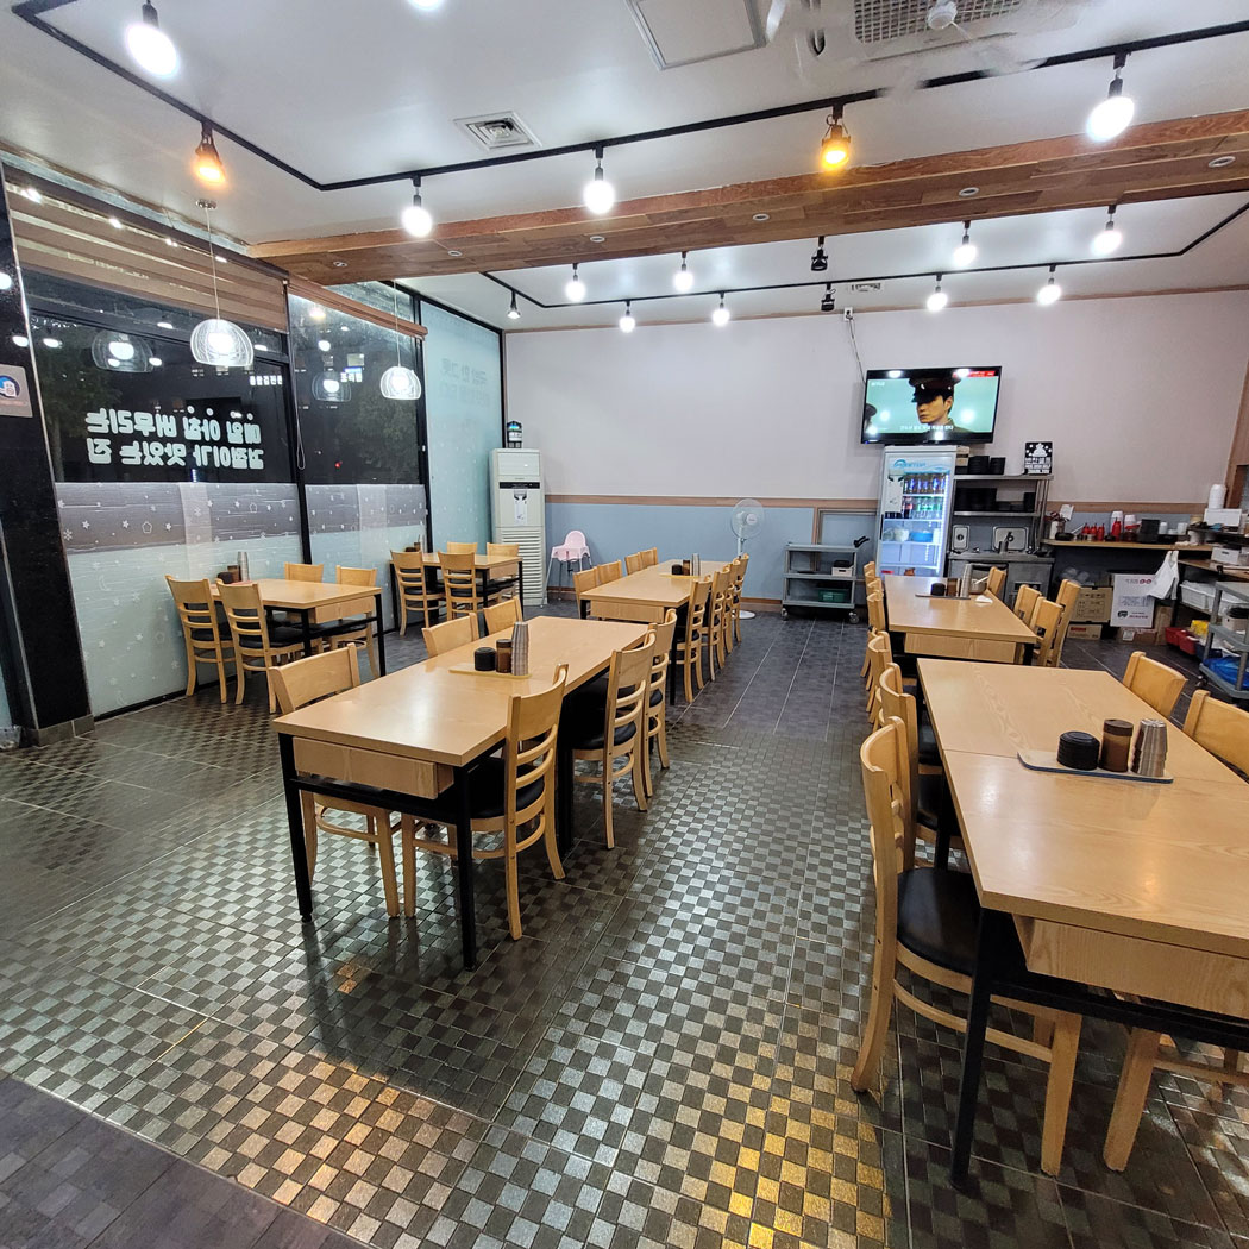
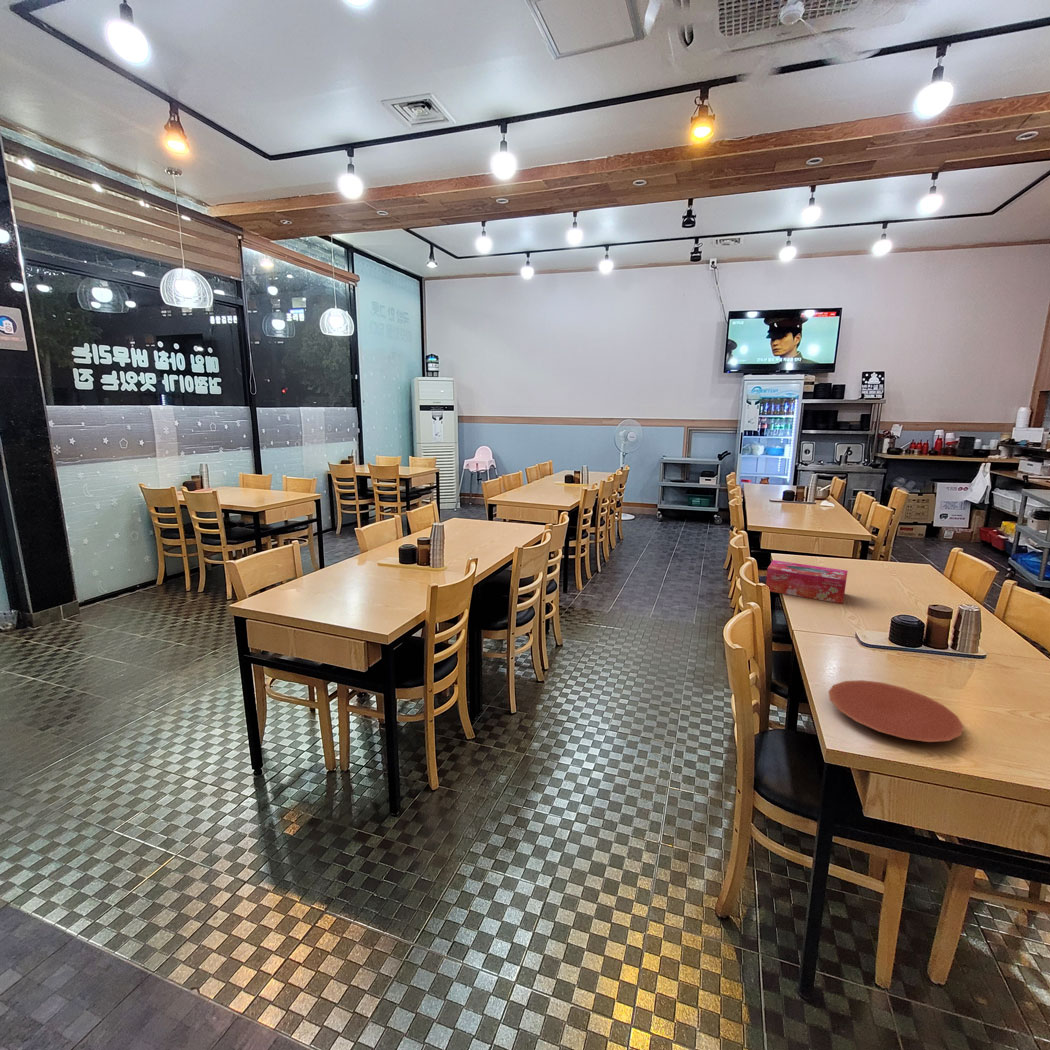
+ tissue box [765,559,849,605]
+ plate [827,679,965,743]
